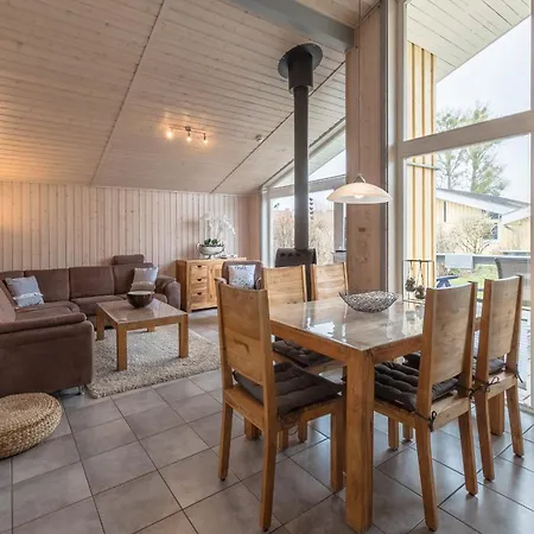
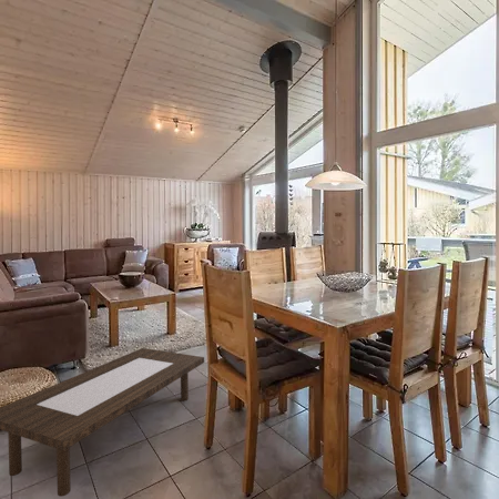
+ coffee table [0,347,205,498]
